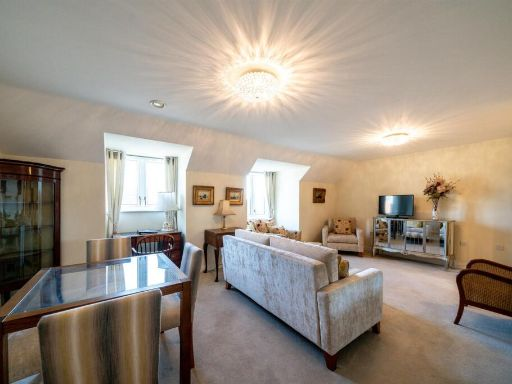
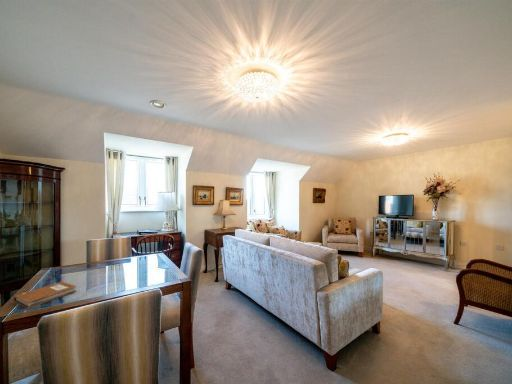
+ notebook [12,281,77,309]
